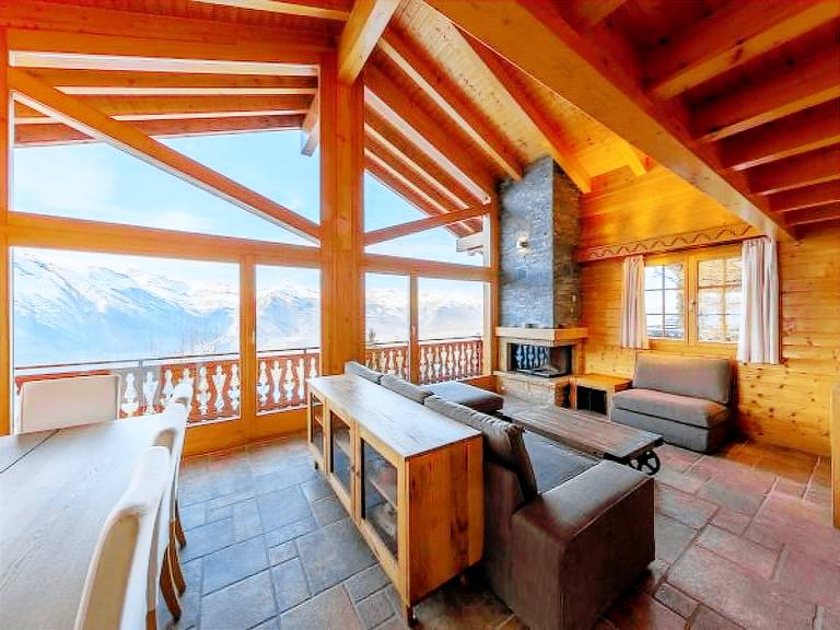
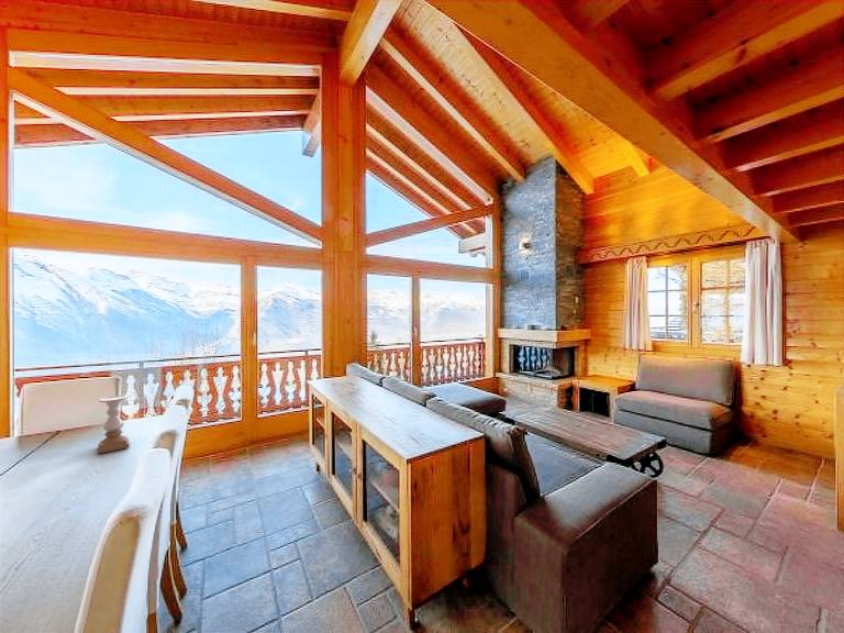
+ candle holder [97,395,130,455]
